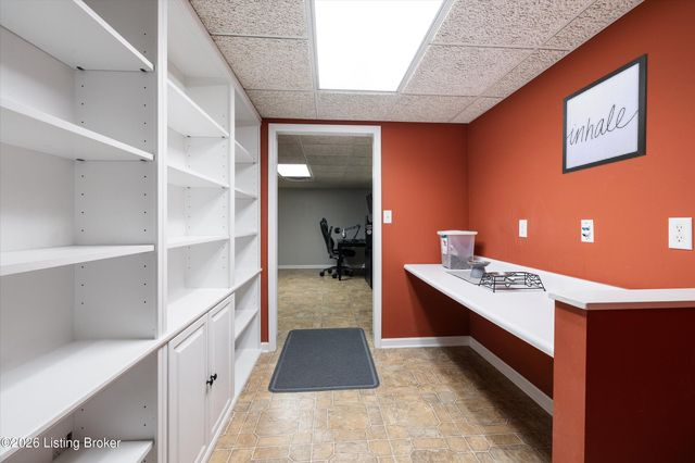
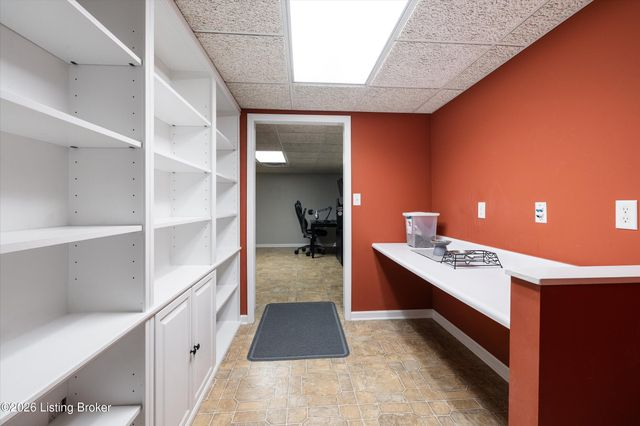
- wall art [561,52,649,175]
